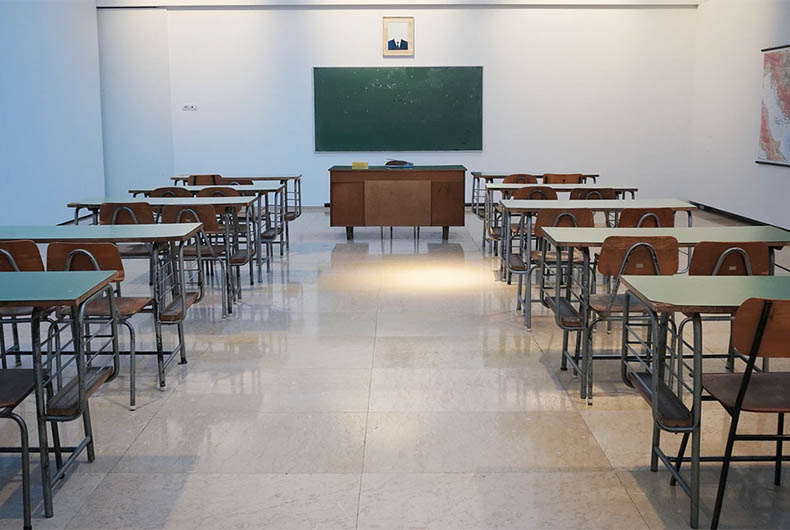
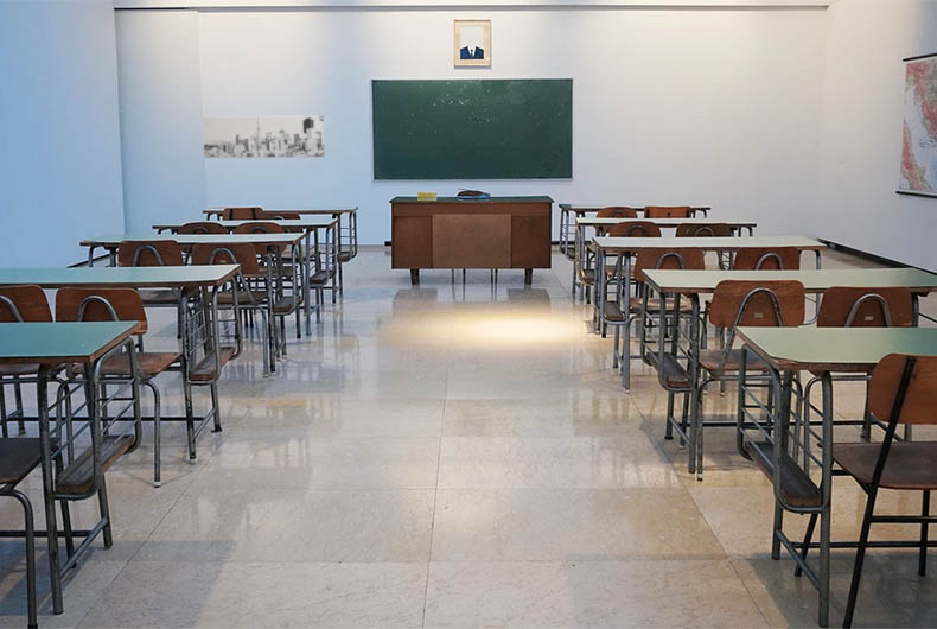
+ wall art [202,115,326,159]
